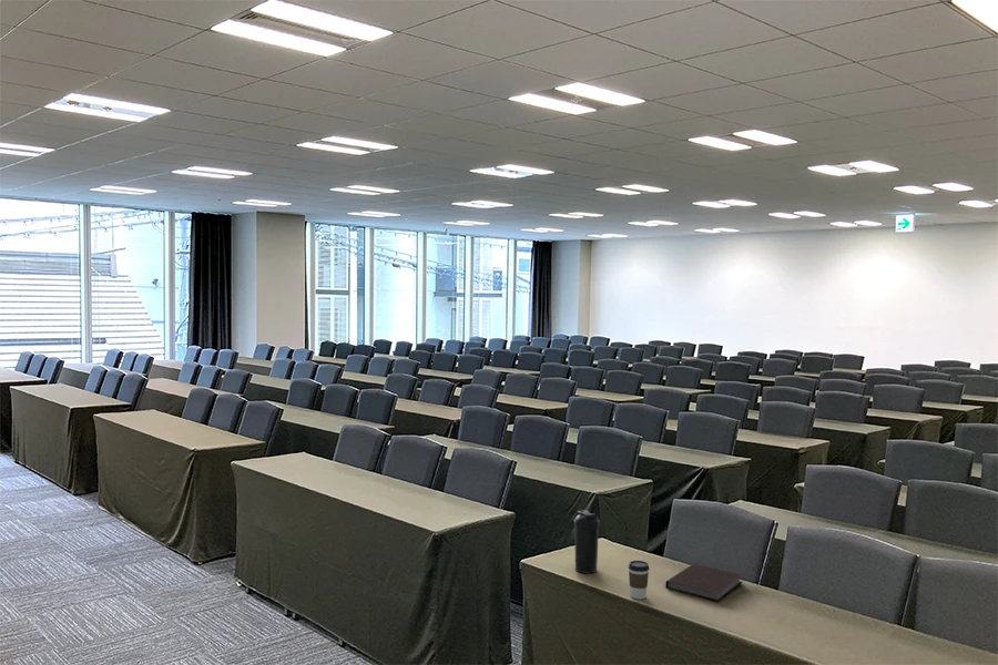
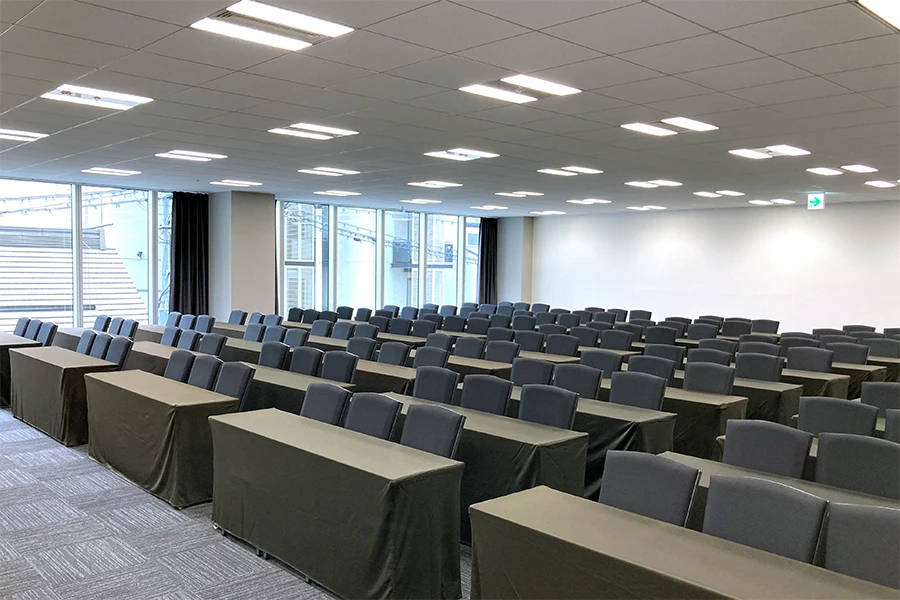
- coffee cup [628,560,650,600]
- notebook [664,563,744,603]
- water bottle [573,509,601,574]
